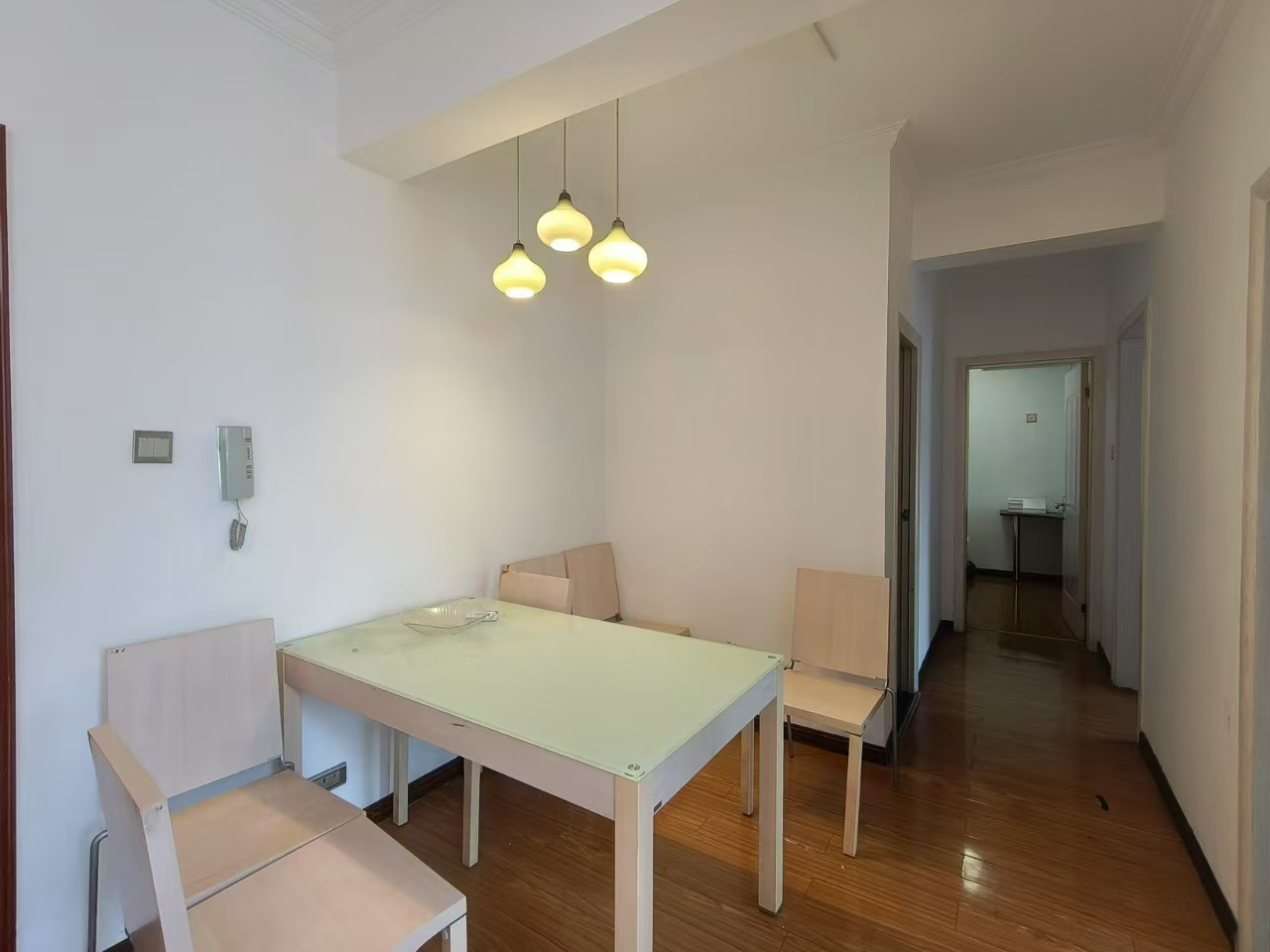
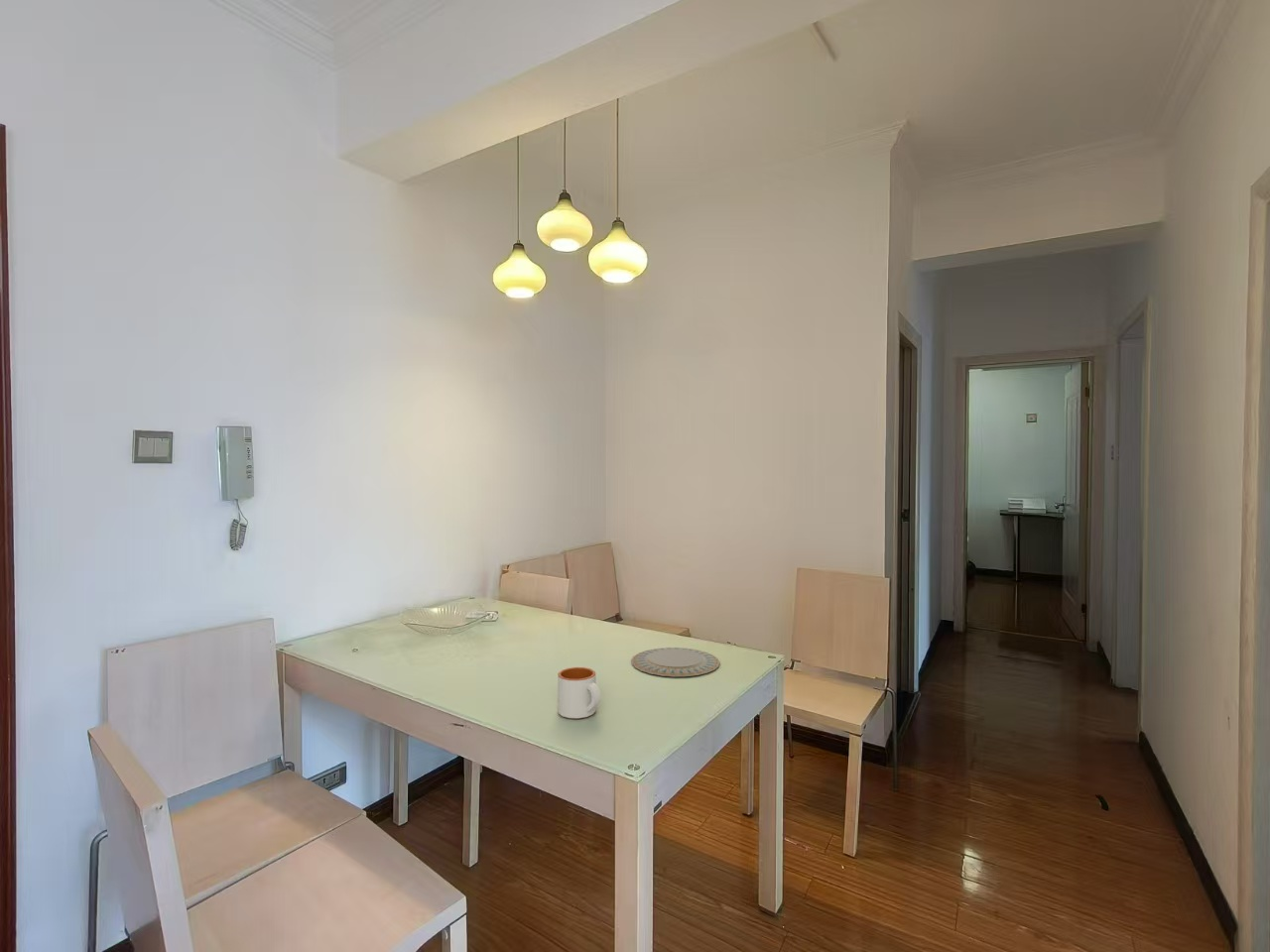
+ chinaware [630,647,720,677]
+ mug [557,666,601,720]
